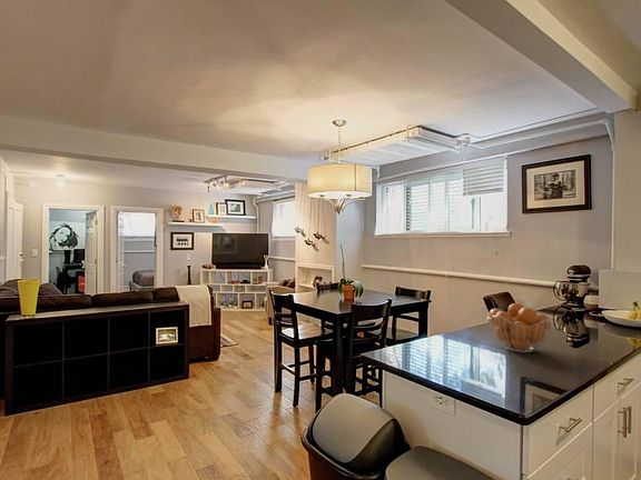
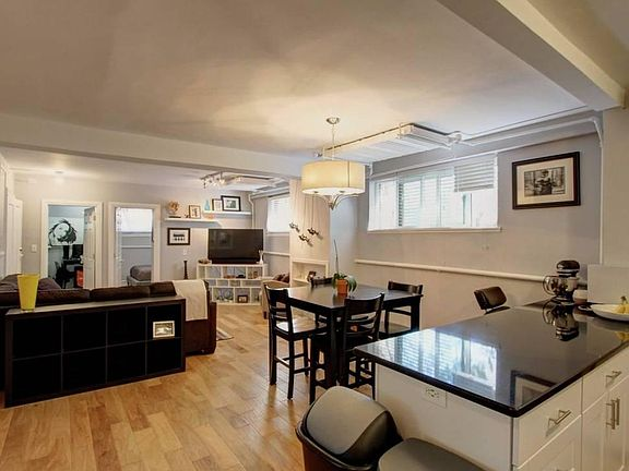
- fruit basket [486,302,554,353]
